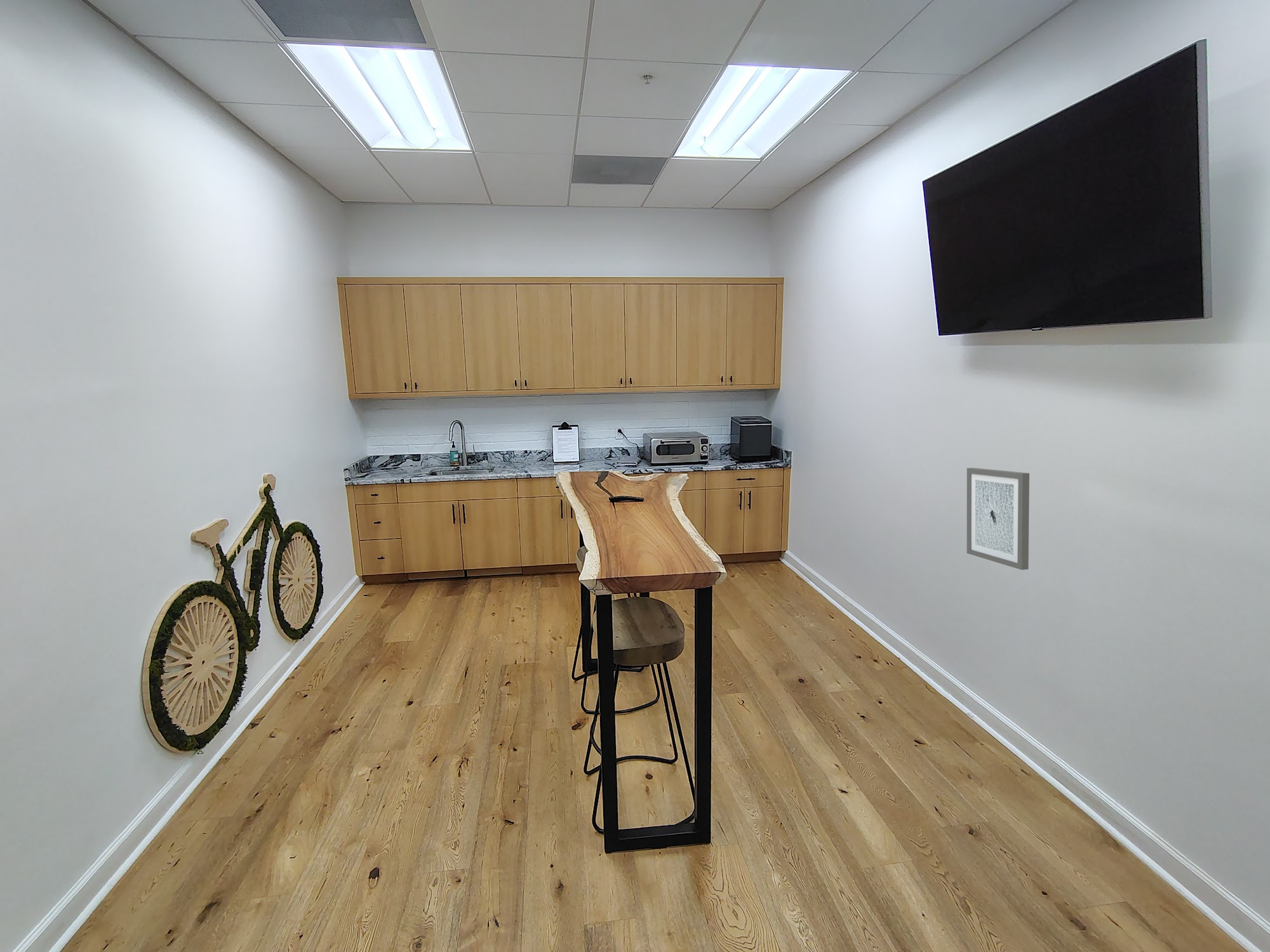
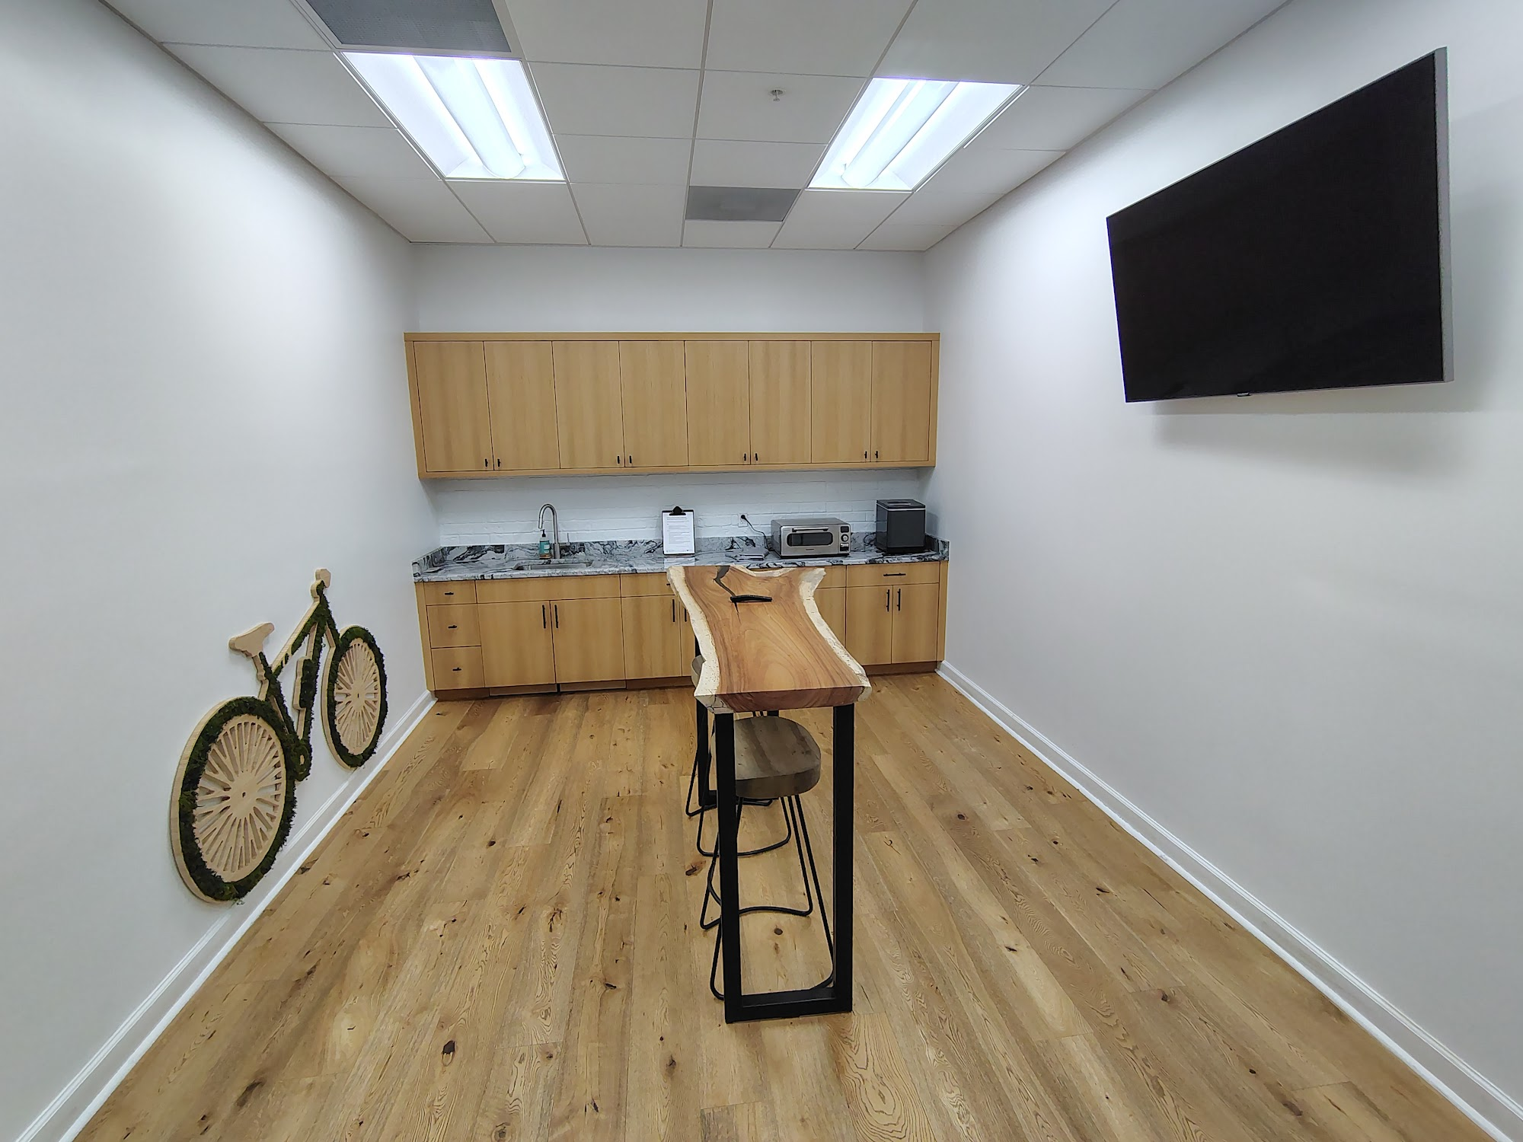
- wall art [966,467,1030,571]
